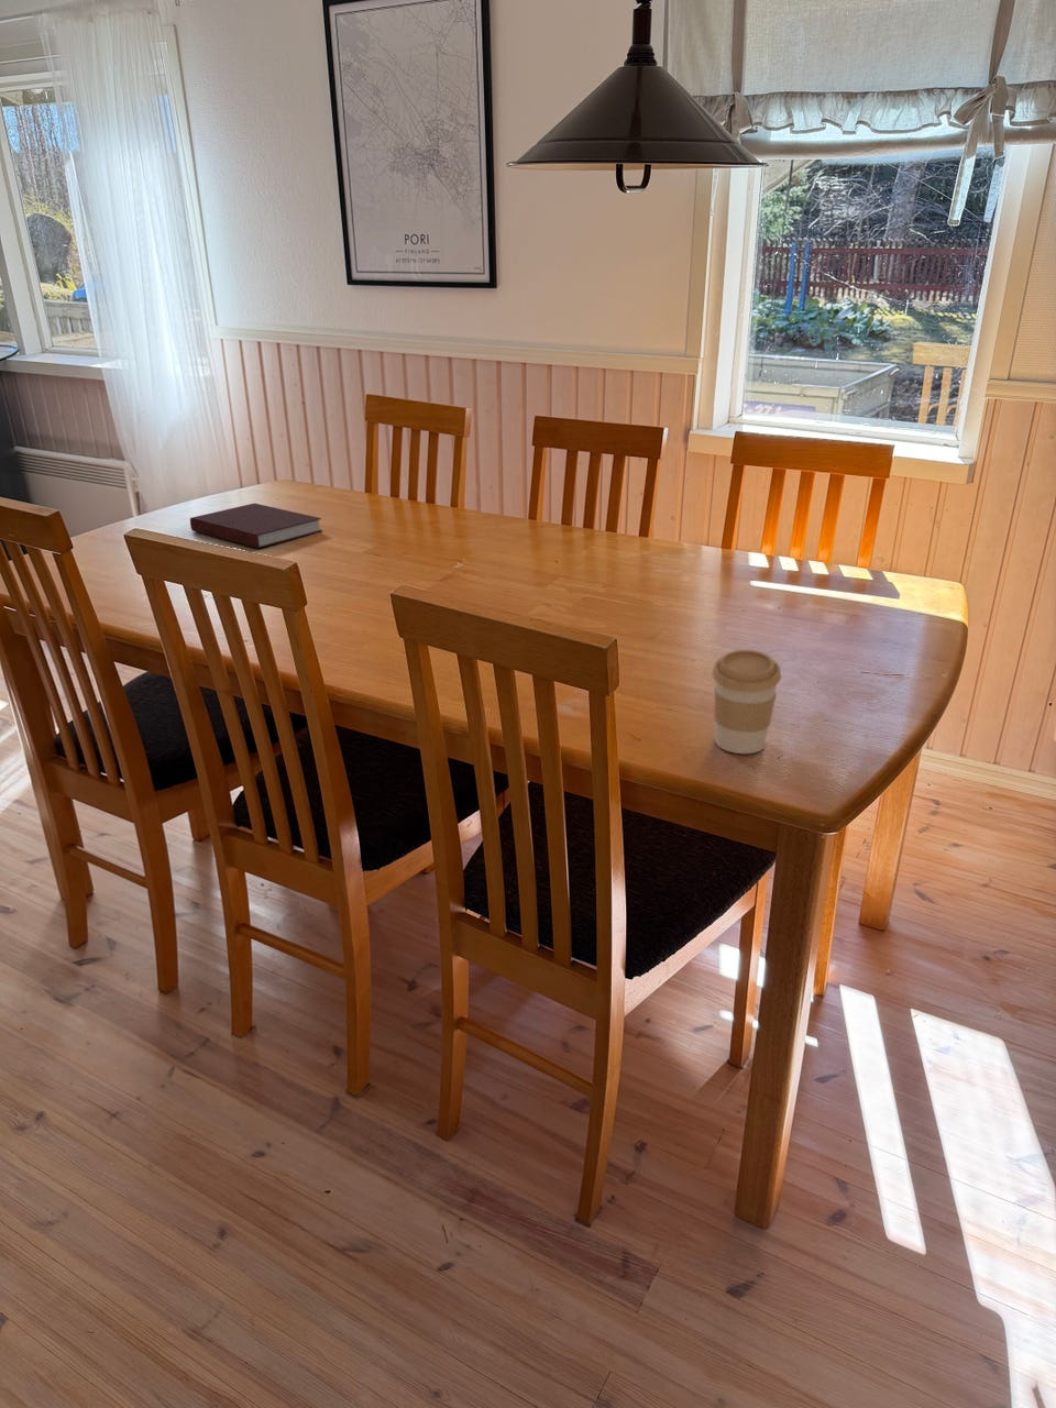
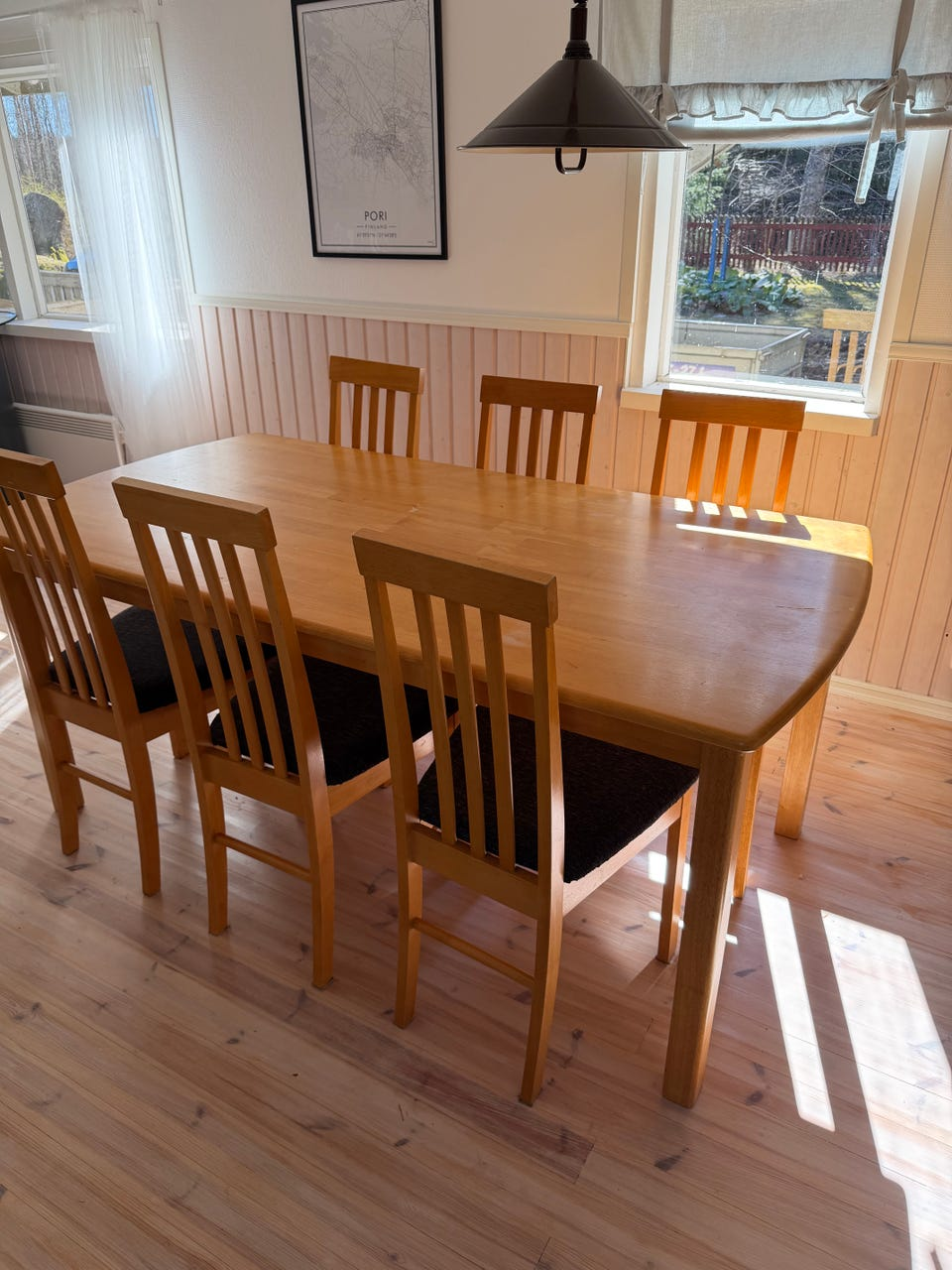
- coffee cup [712,649,782,755]
- notebook [190,501,324,549]
